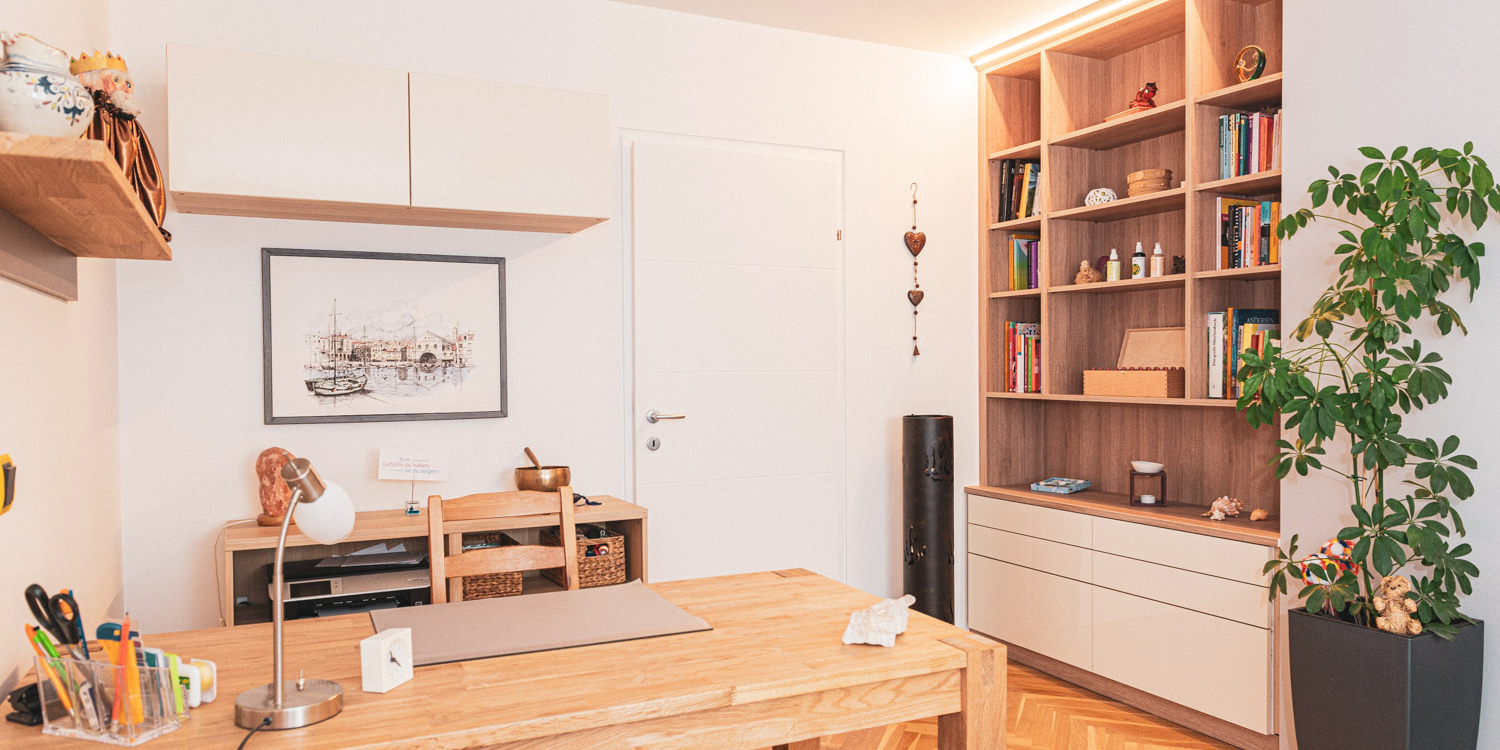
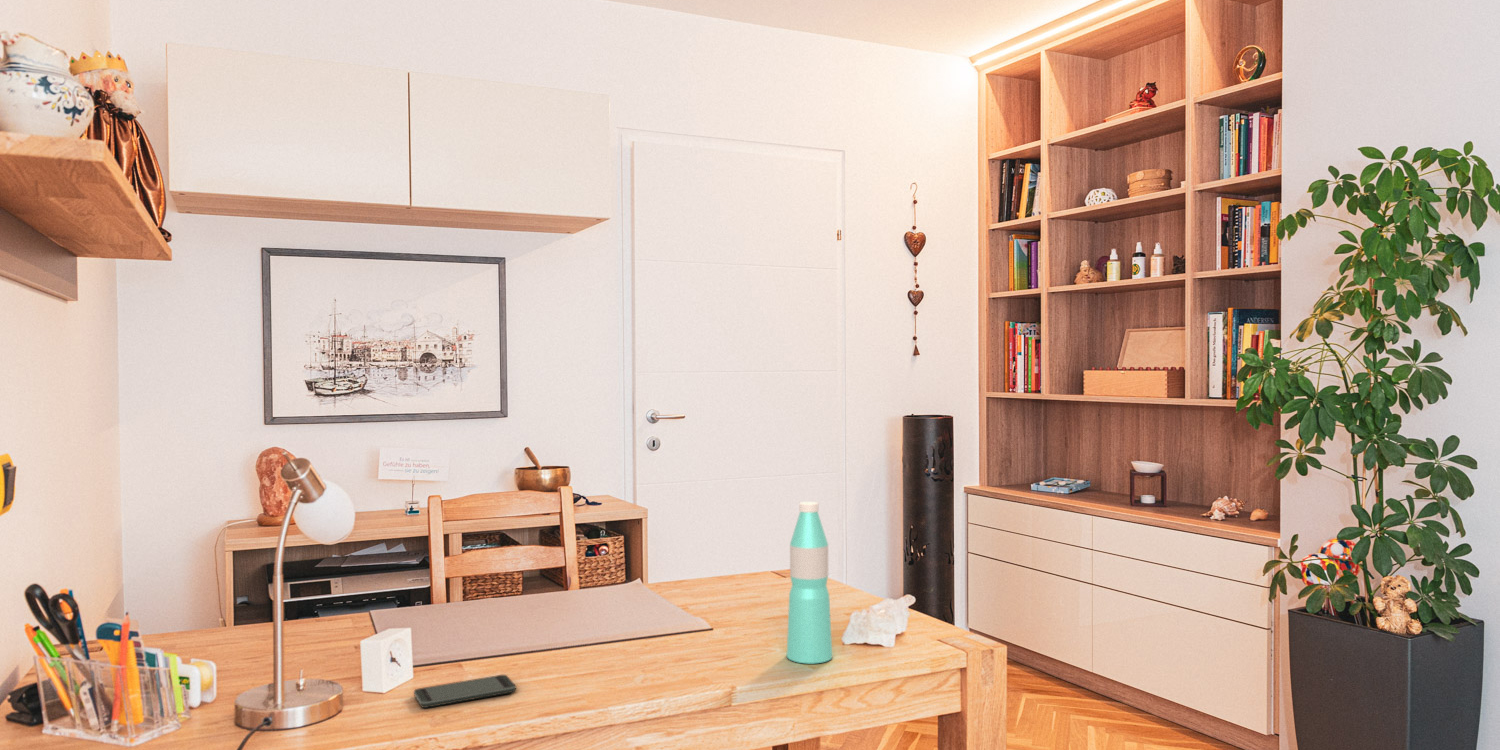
+ water bottle [786,501,833,664]
+ smartphone [413,674,517,709]
